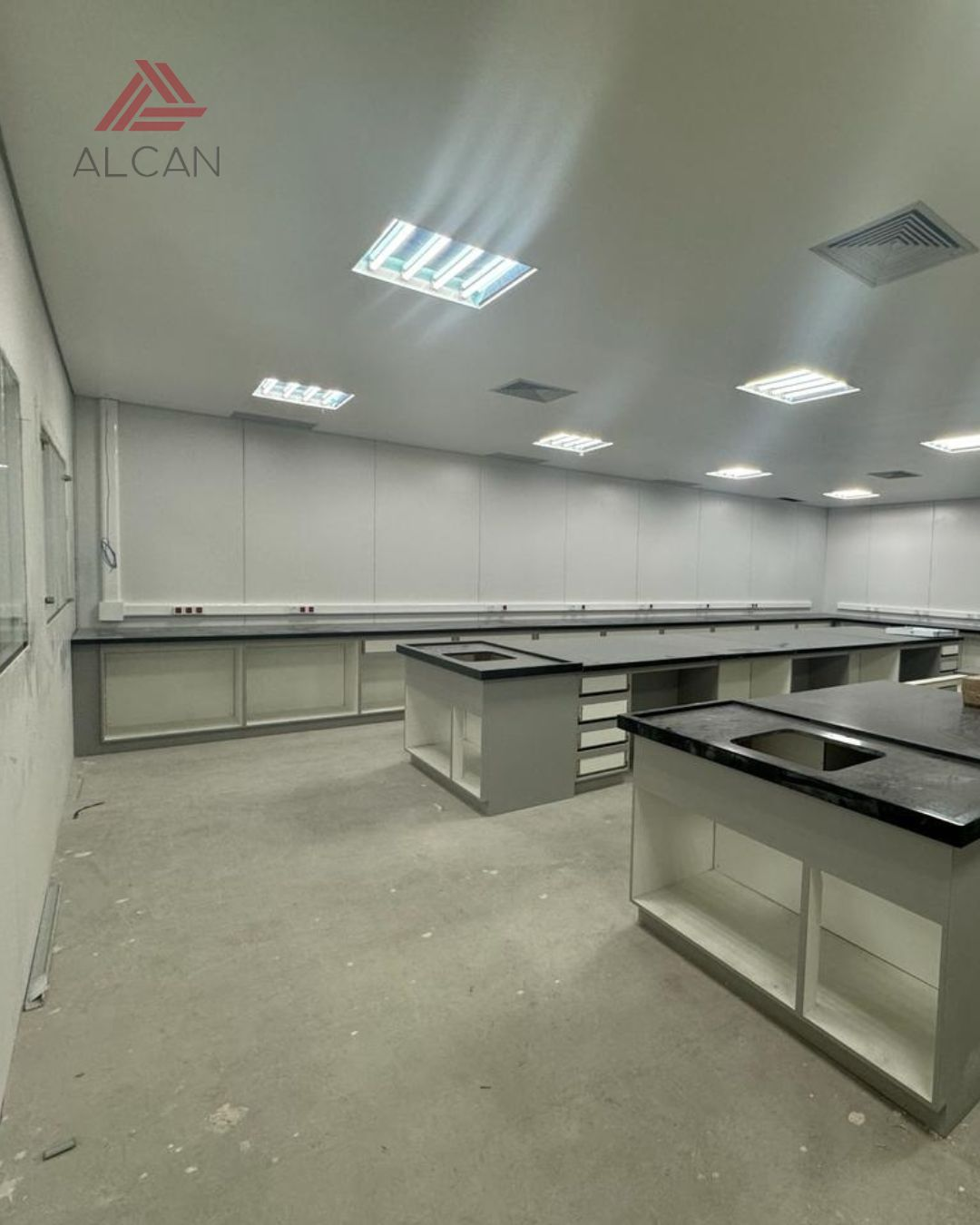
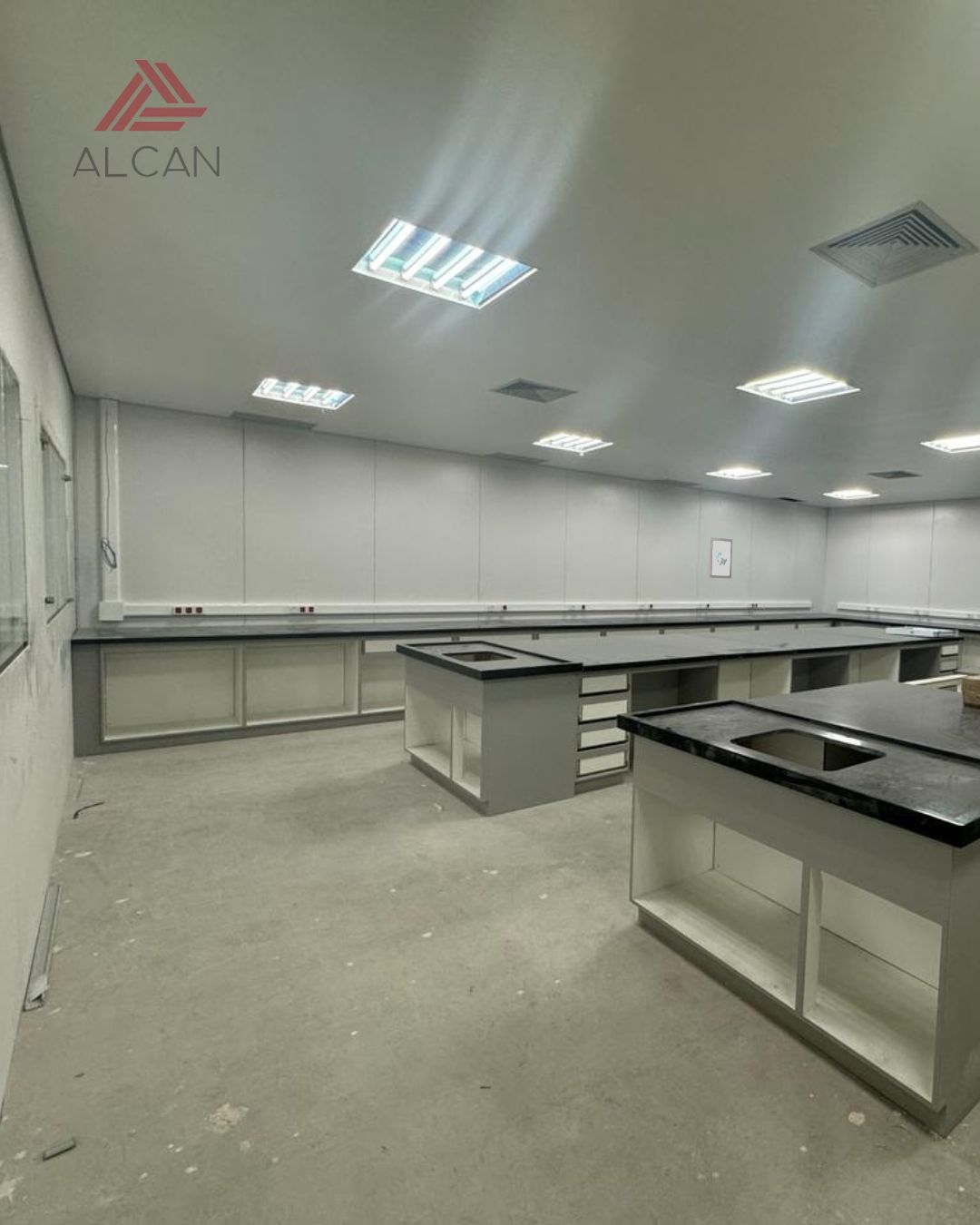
+ wall art [708,536,733,579]
